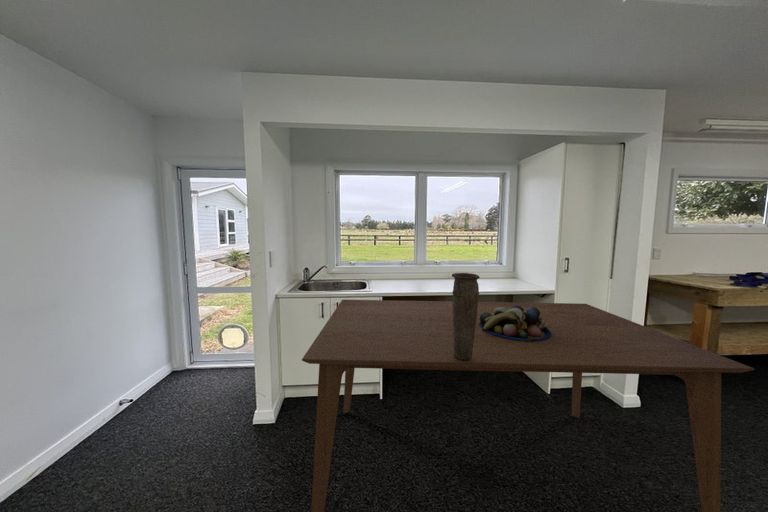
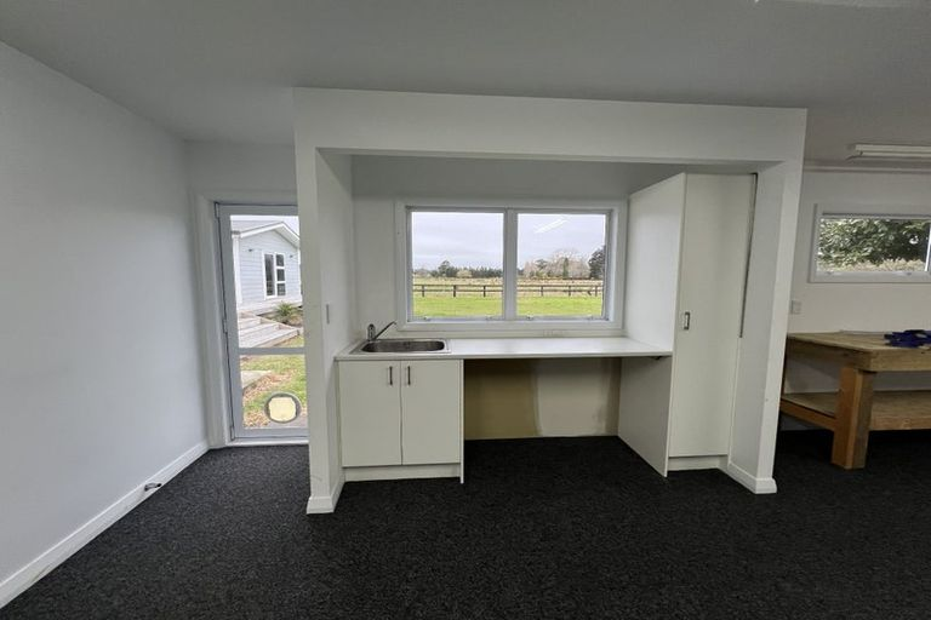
- dining table [301,299,755,512]
- fruit bowl [478,305,551,341]
- vase [451,272,481,360]
